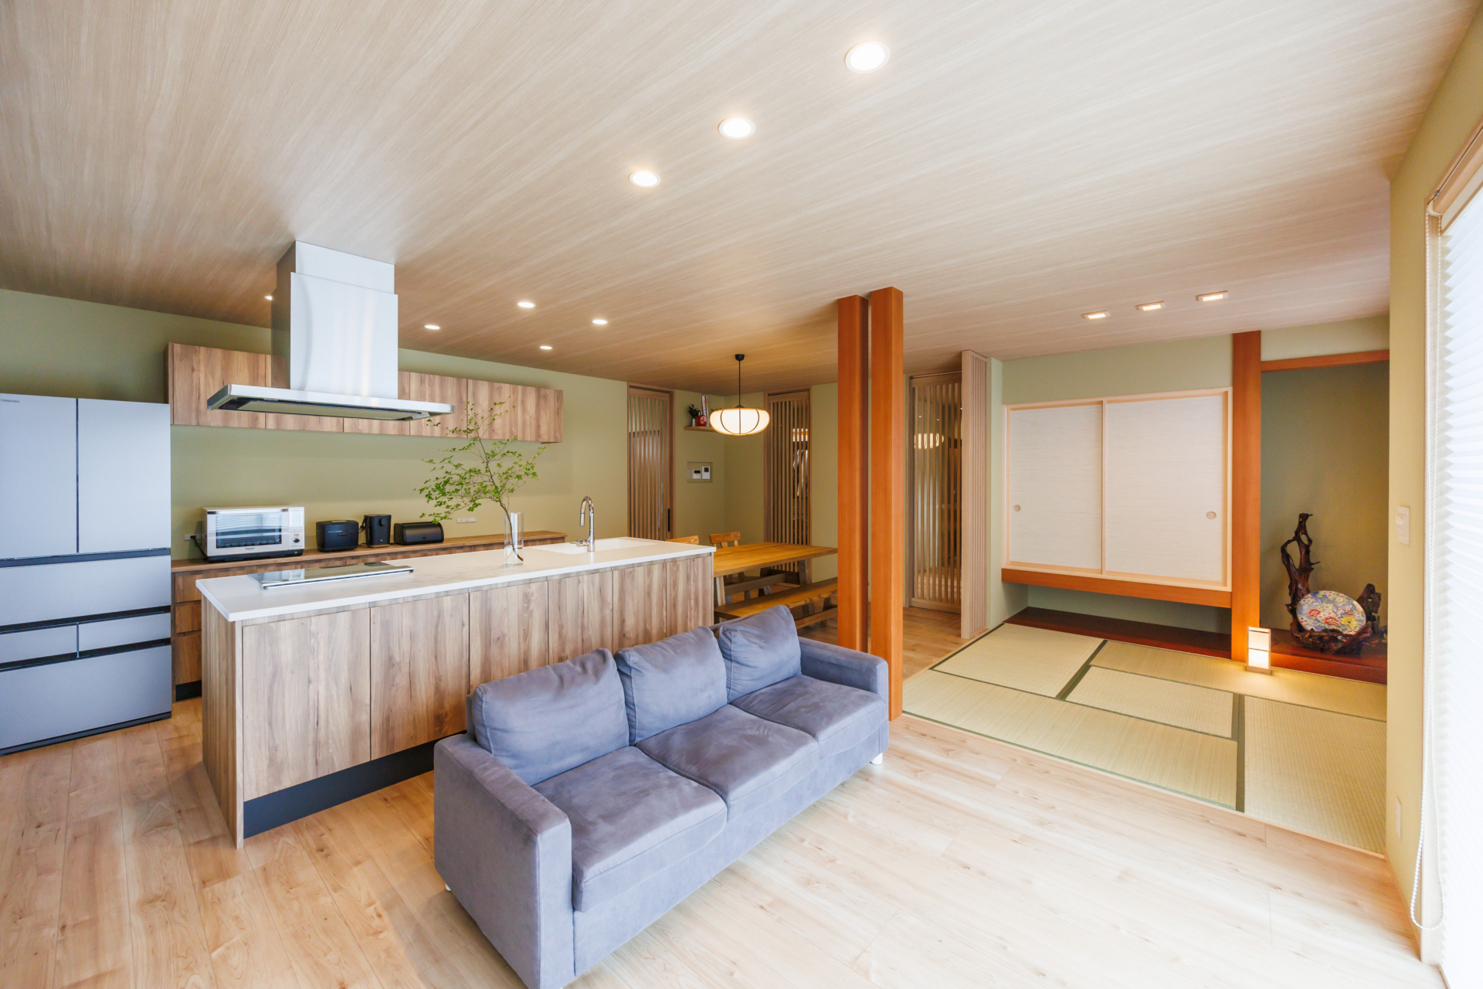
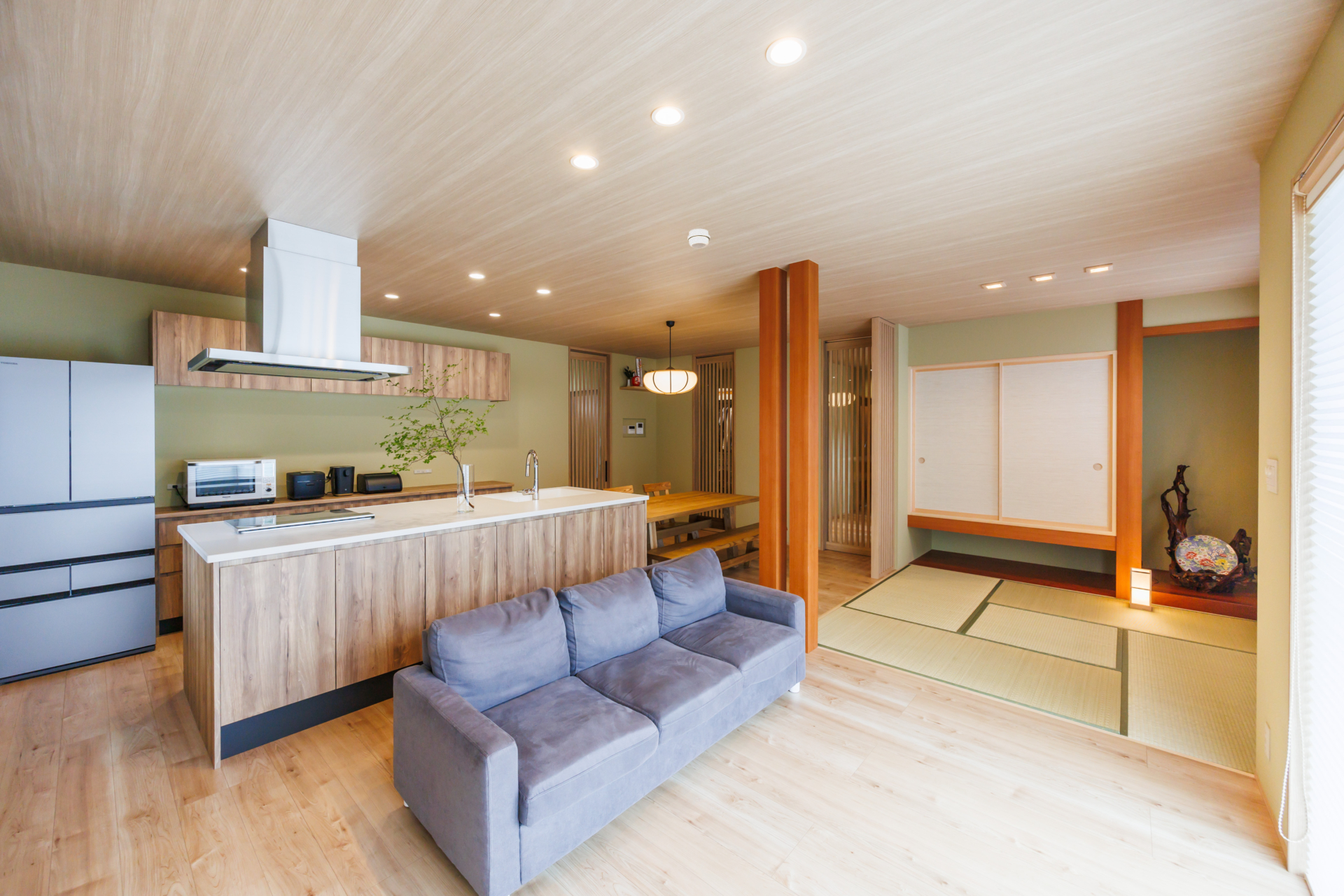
+ smoke detector [687,228,710,249]
